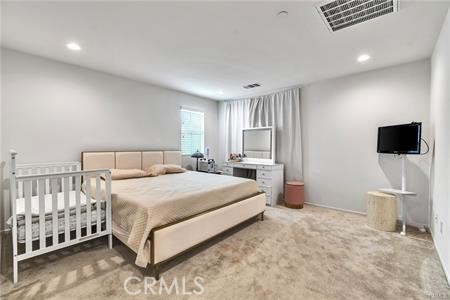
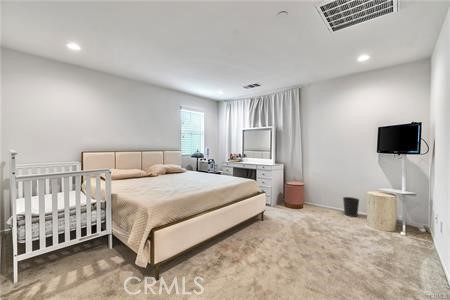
+ wastebasket [342,196,360,218]
